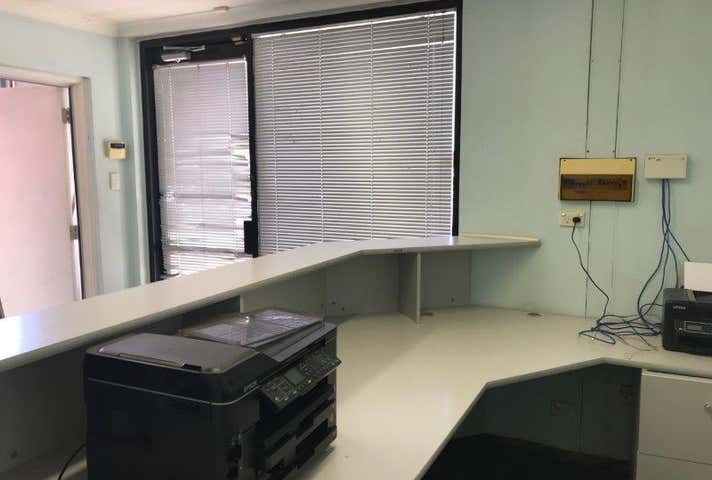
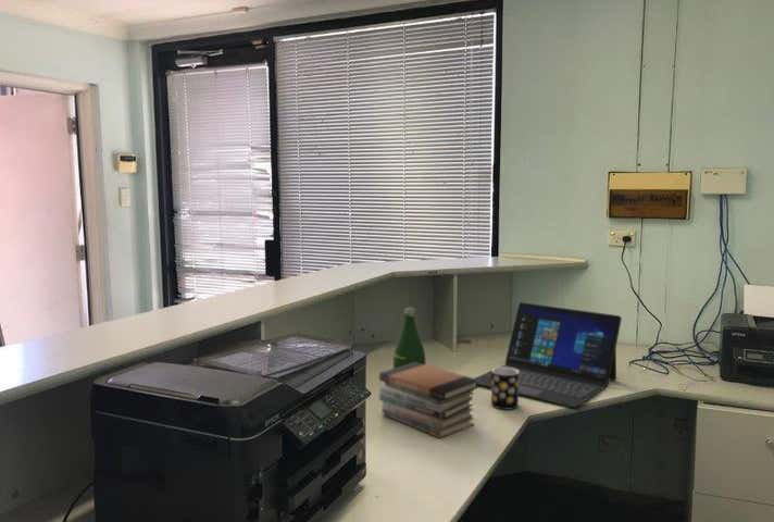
+ laptop [474,301,623,409]
+ book stack [378,362,480,439]
+ bottle [392,307,426,369]
+ mug [489,366,520,411]
